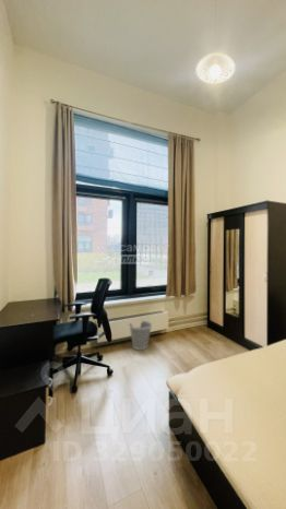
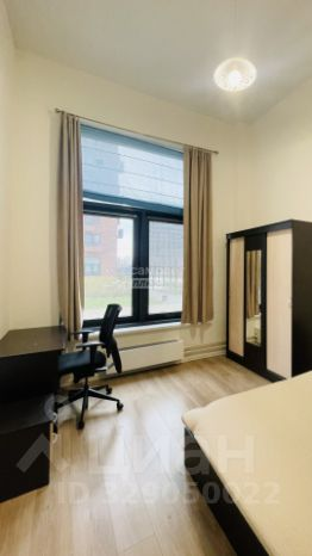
- wastebasket [128,319,153,351]
